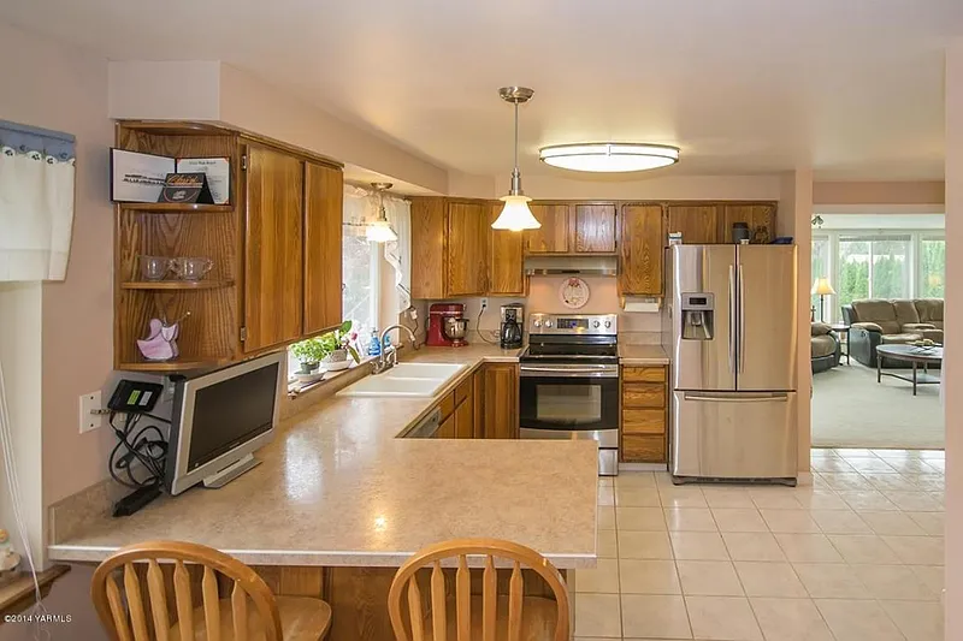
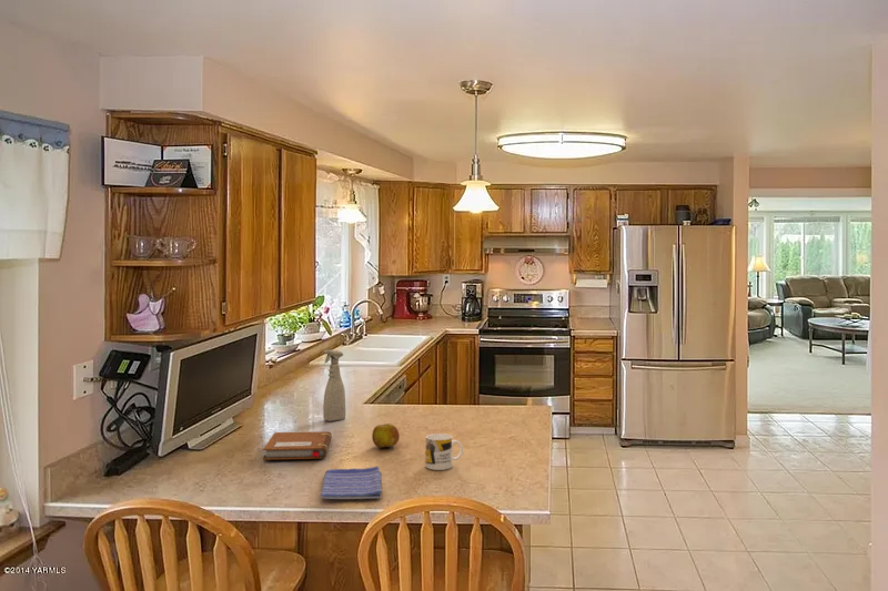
+ spray bottle [322,349,346,422]
+ dish towel [320,466,383,500]
+ fruit [371,422,401,449]
+ notebook [262,430,333,461]
+ mug [425,432,464,471]
